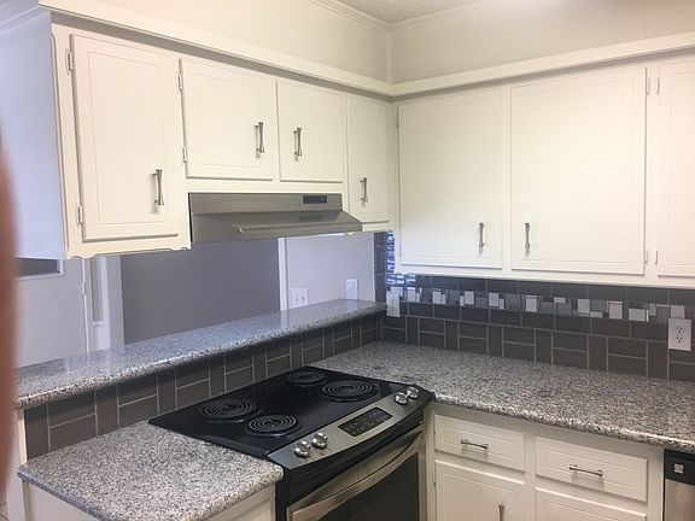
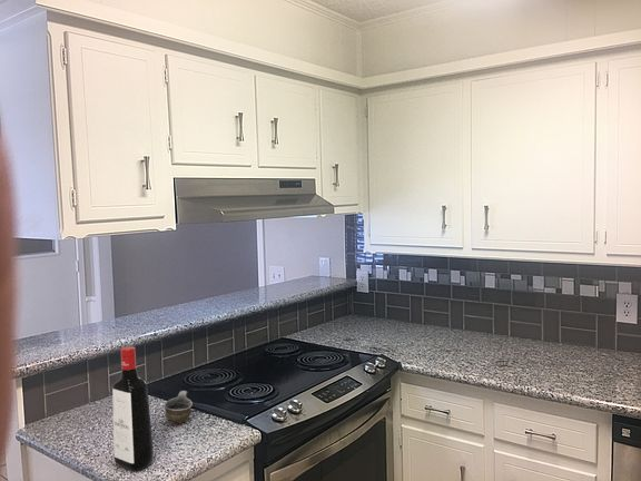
+ cup [162,390,194,424]
+ liquor bottle [111,345,154,472]
